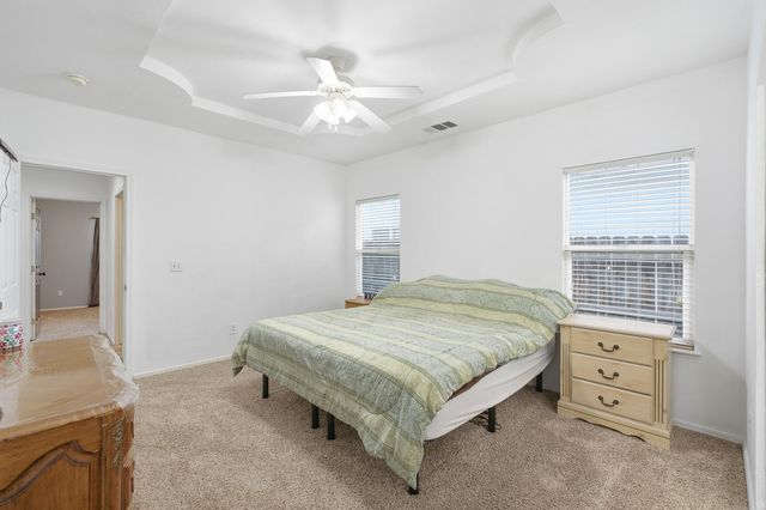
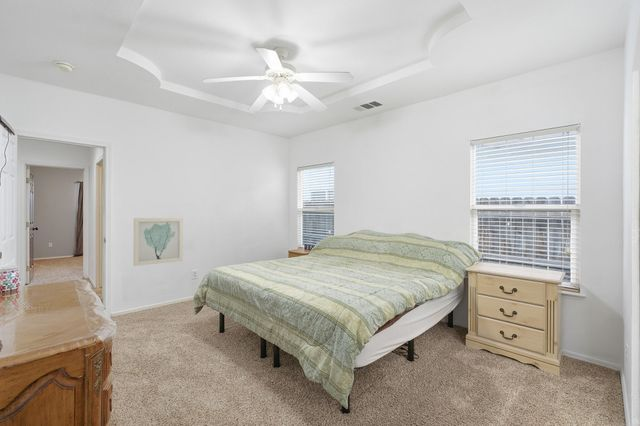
+ wall art [133,217,184,267]
